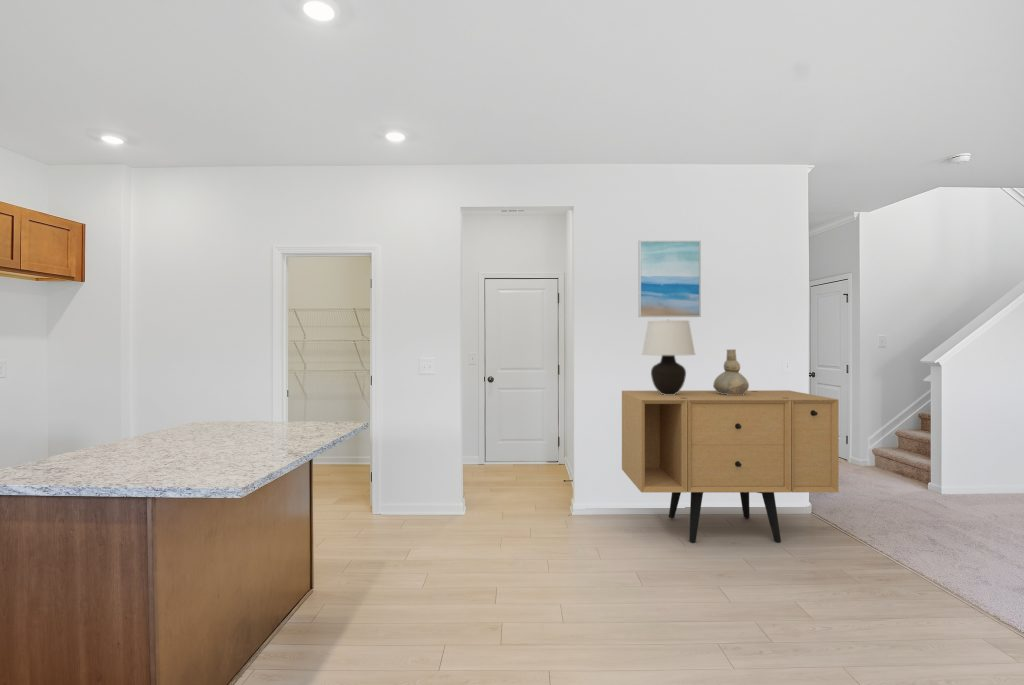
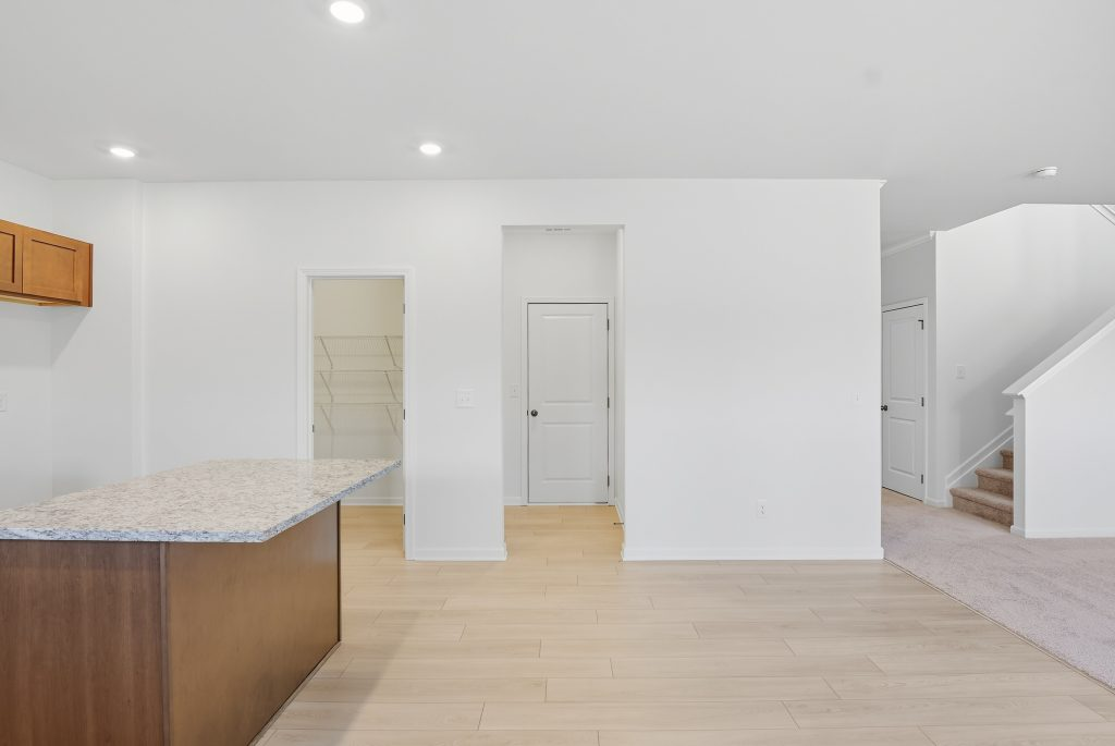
- vase [712,348,750,395]
- table lamp [641,319,697,395]
- sideboard [621,389,840,543]
- wall art [637,239,702,318]
